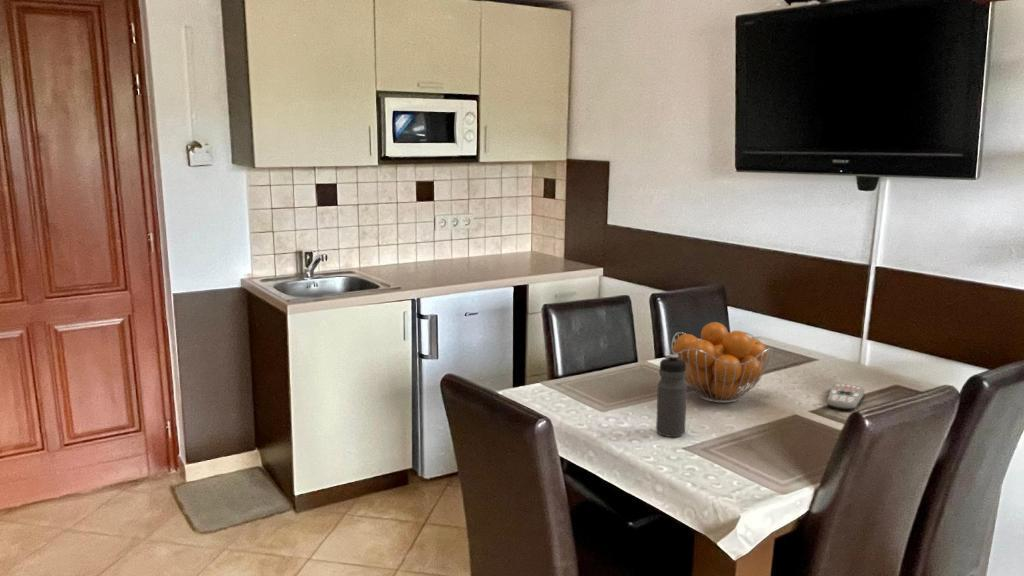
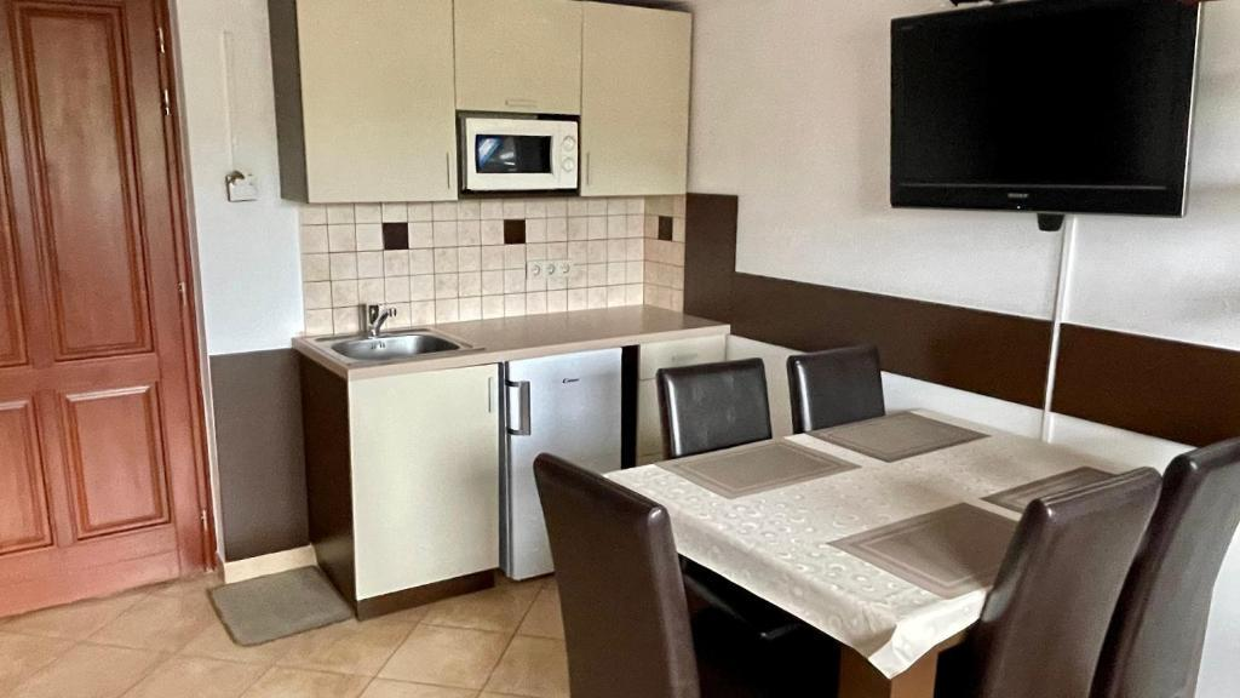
- remote control [826,382,866,411]
- water bottle [655,353,688,438]
- fruit basket [670,321,774,404]
